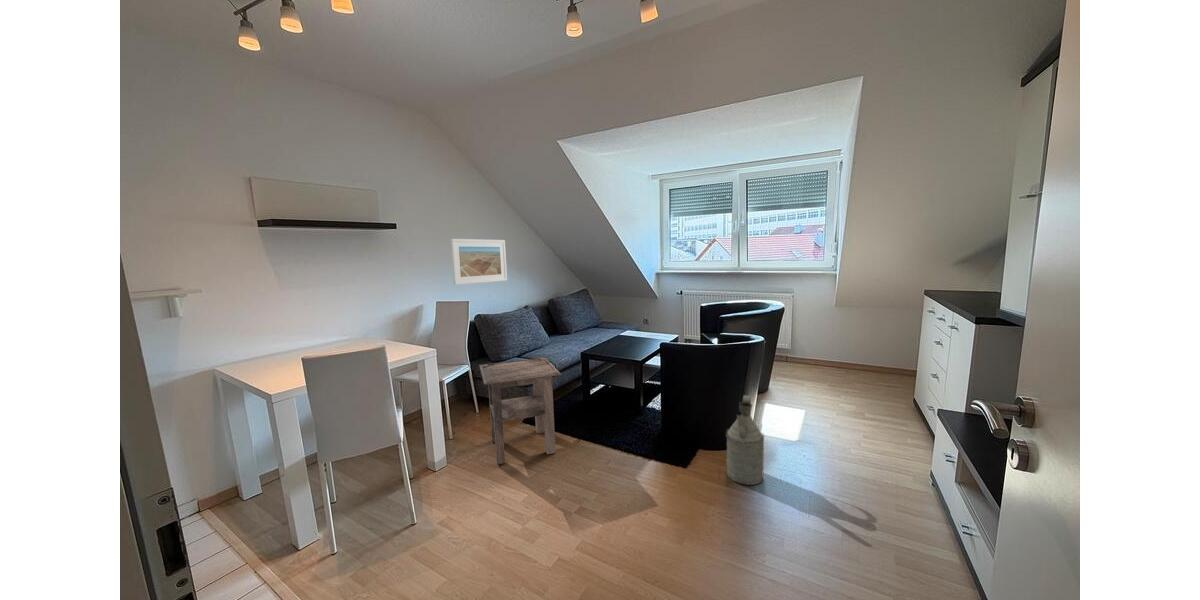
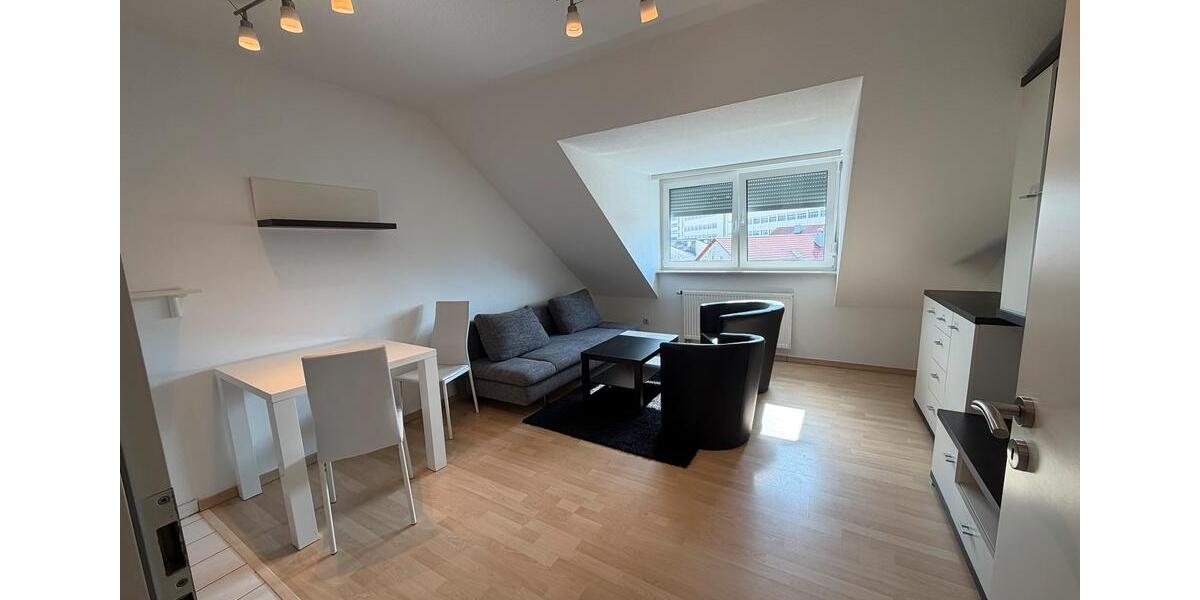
- watering can [725,394,766,486]
- side table [478,357,562,465]
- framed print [450,238,508,286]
